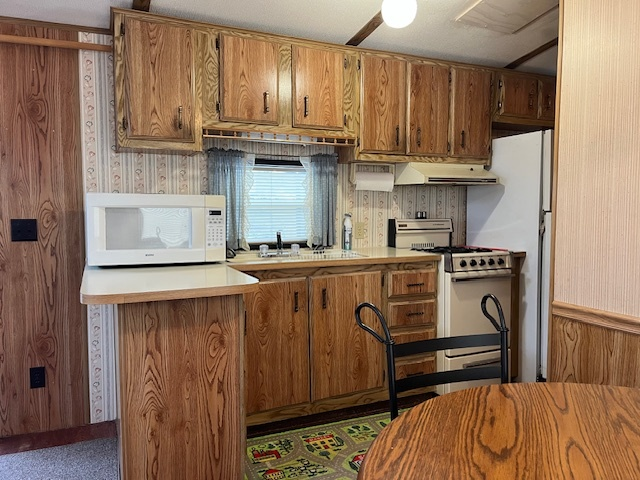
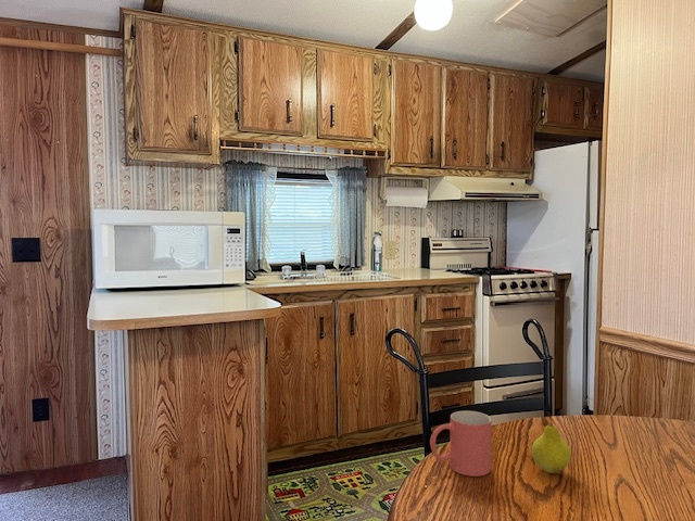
+ mug [429,410,492,478]
+ fruit [531,411,572,474]
